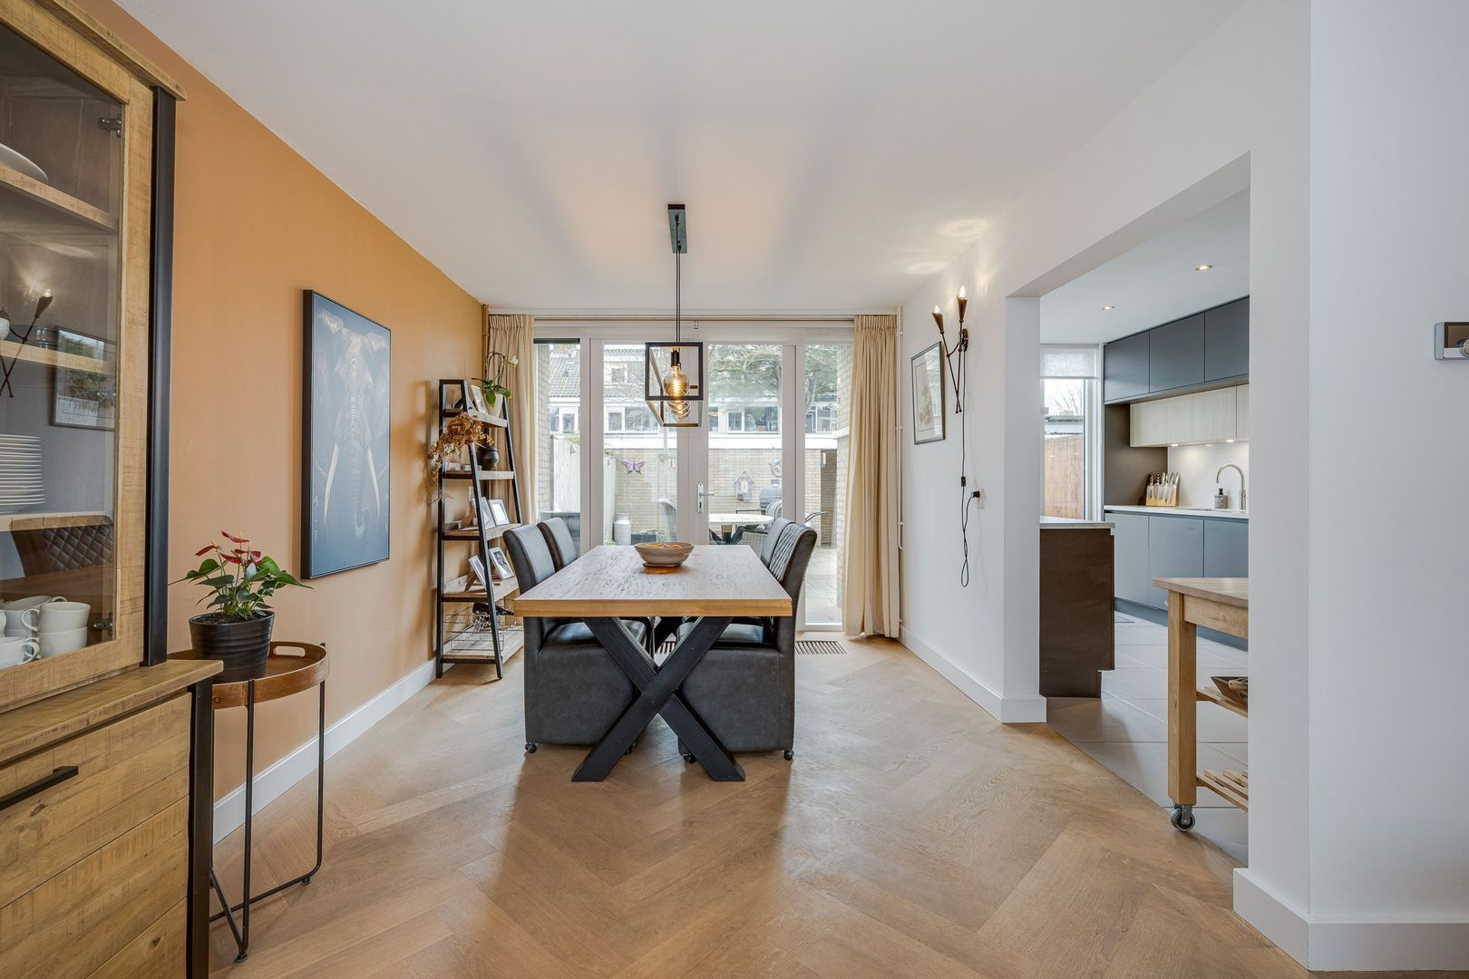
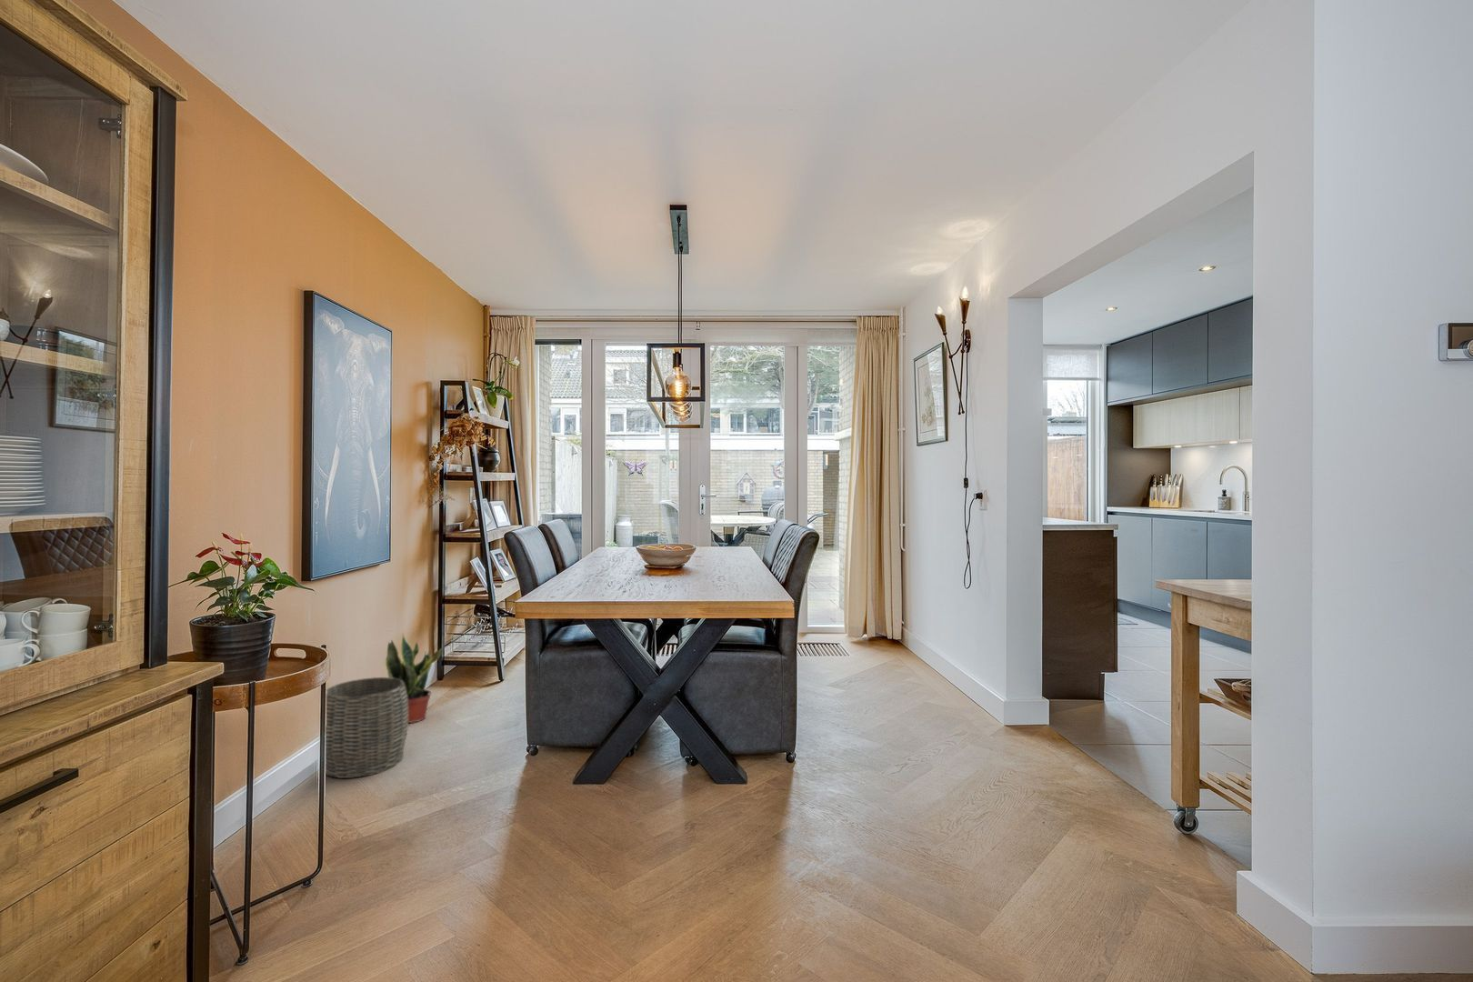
+ potted plant [385,632,445,723]
+ woven basket [324,676,409,779]
